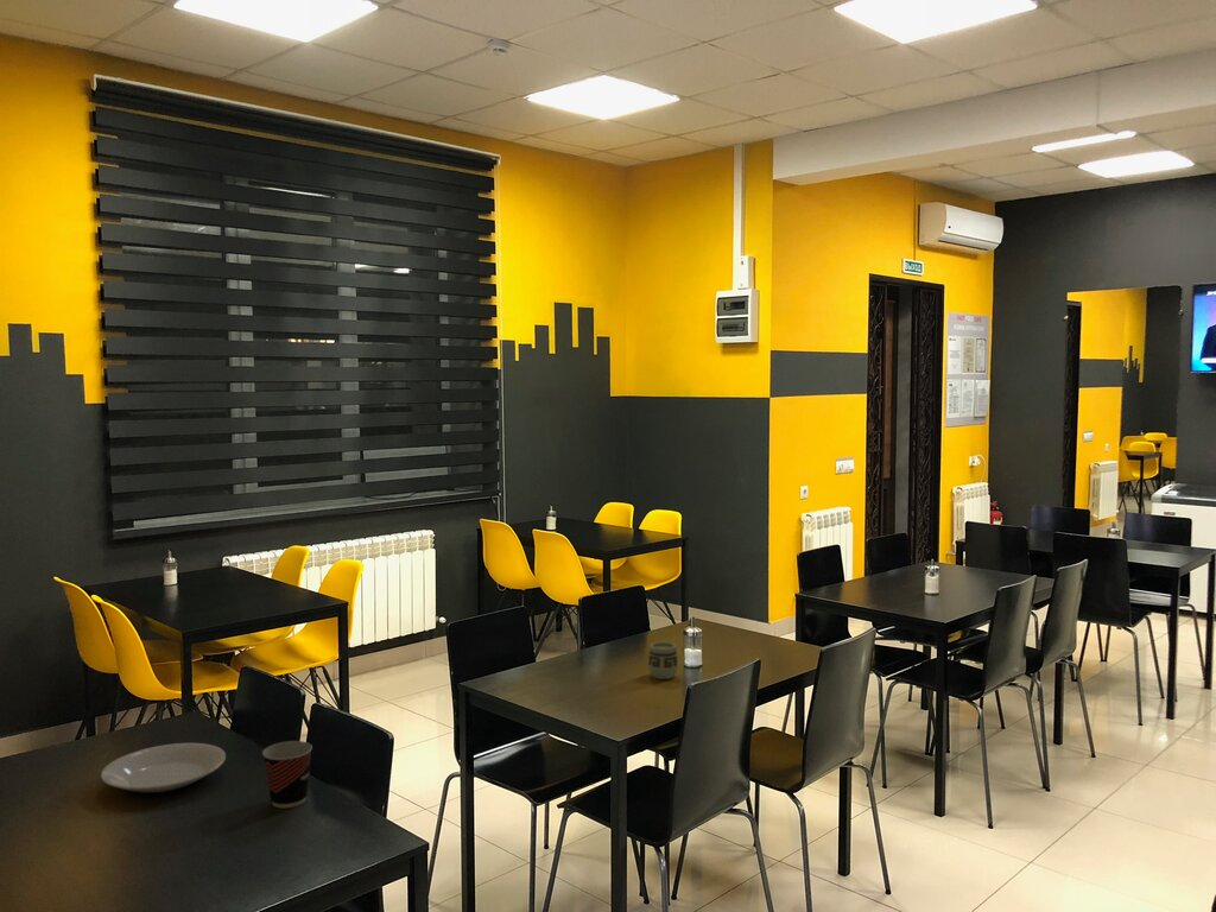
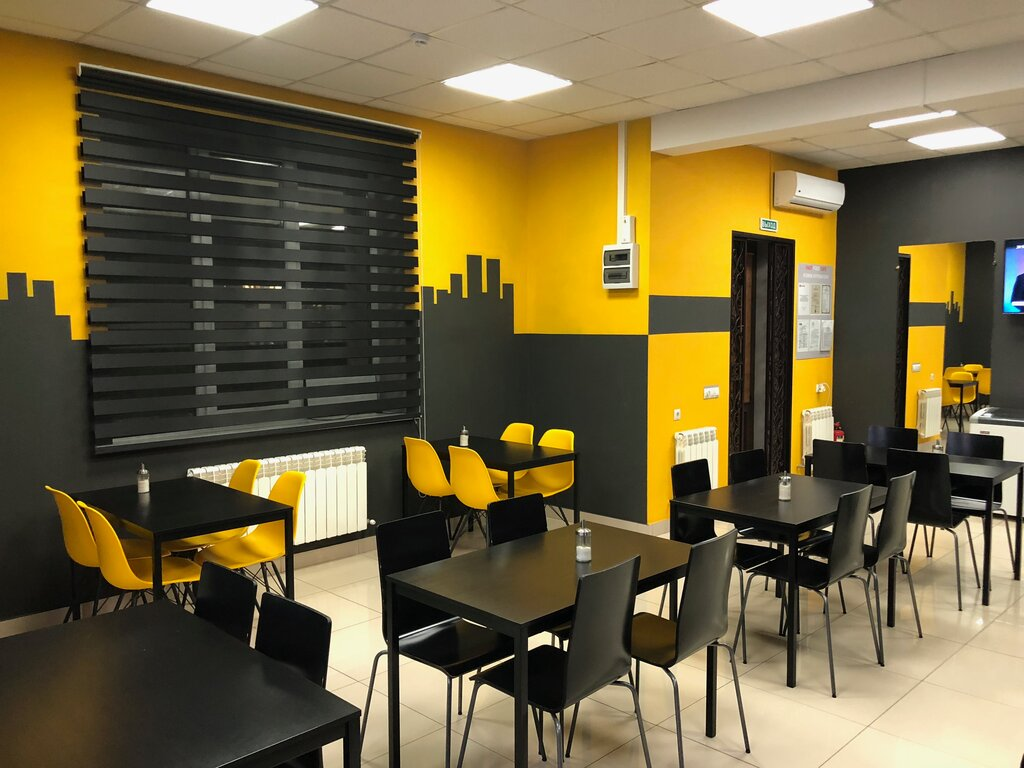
- cup [647,641,679,680]
- cup [261,740,314,809]
- plate [100,742,227,797]
